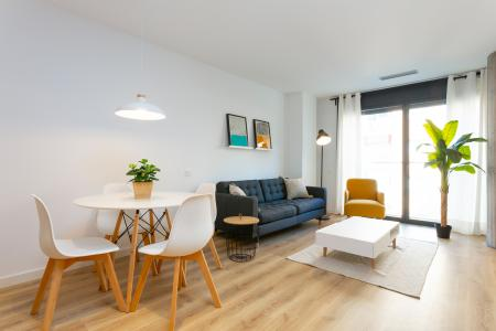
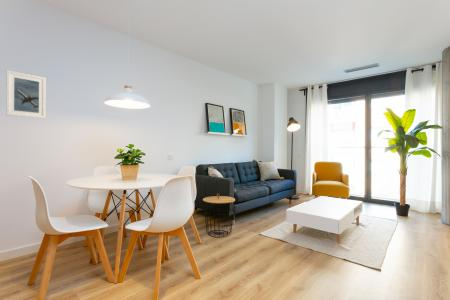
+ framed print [5,70,47,120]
